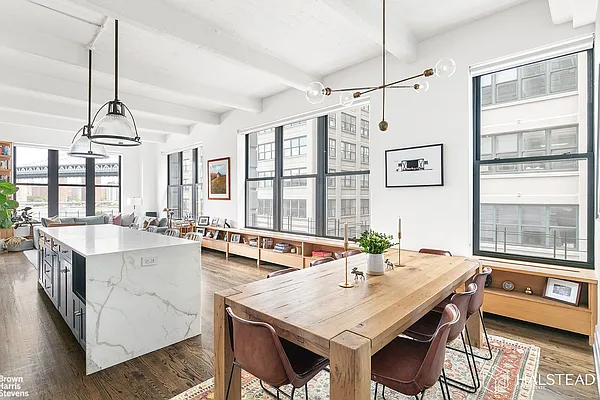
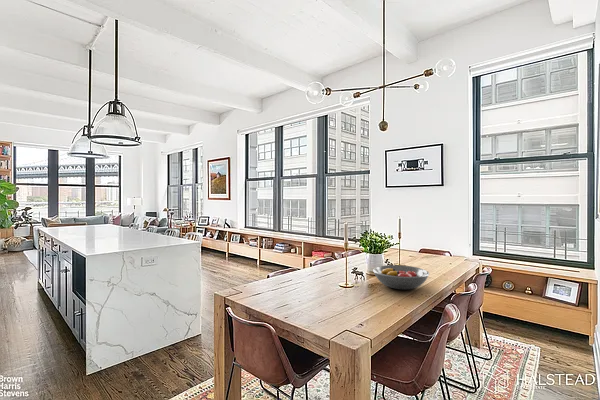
+ fruit bowl [372,264,430,290]
